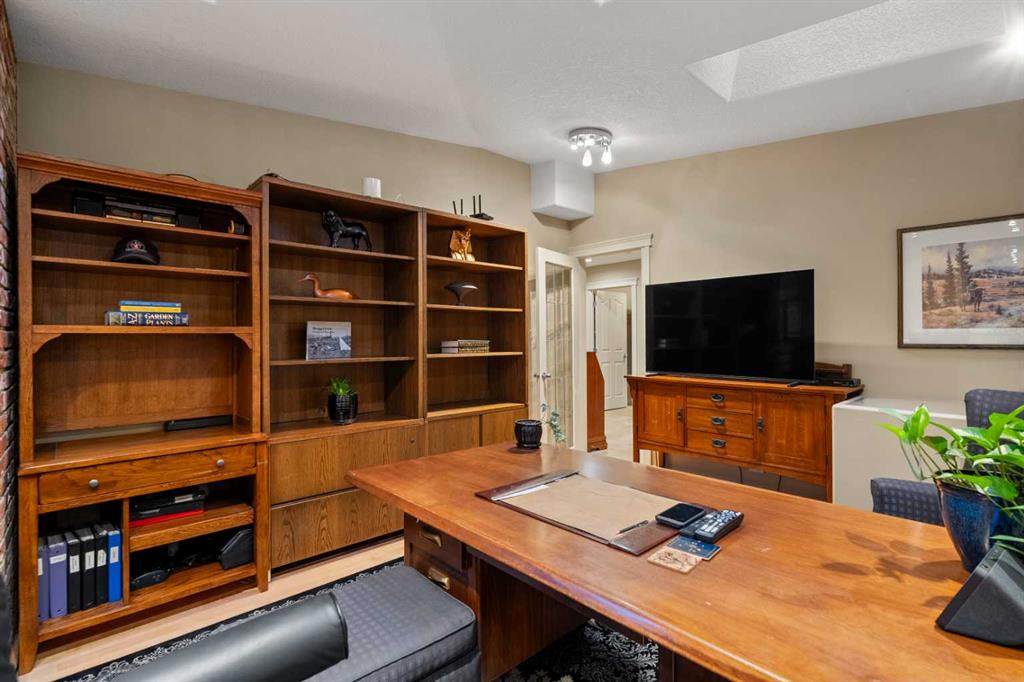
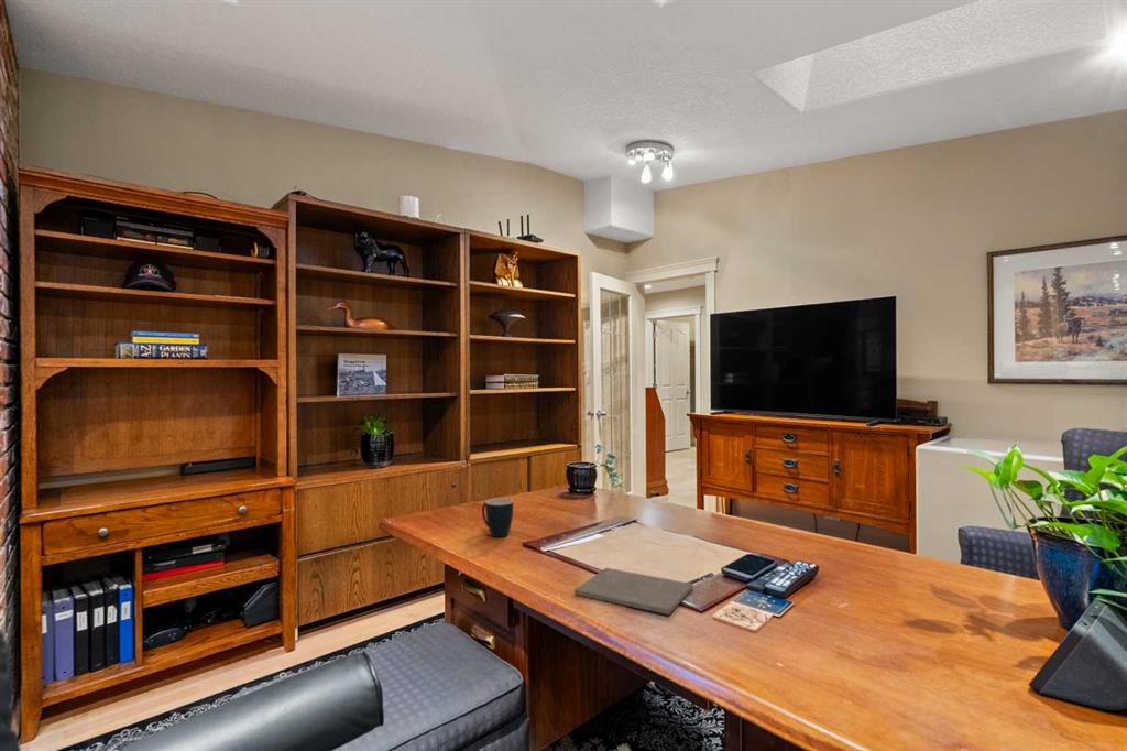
+ notepad [573,567,694,616]
+ mug [481,497,514,538]
